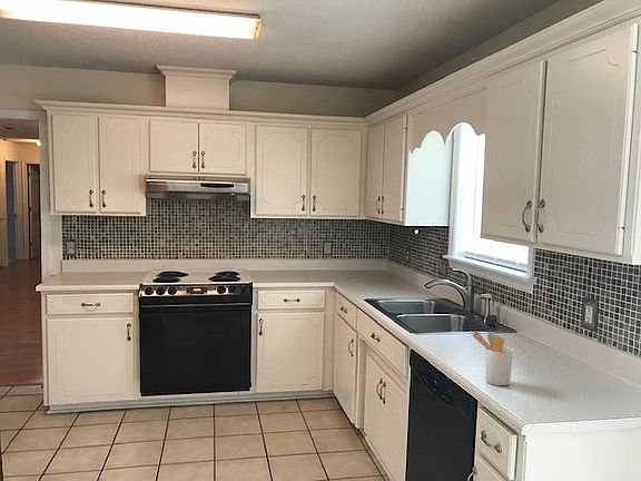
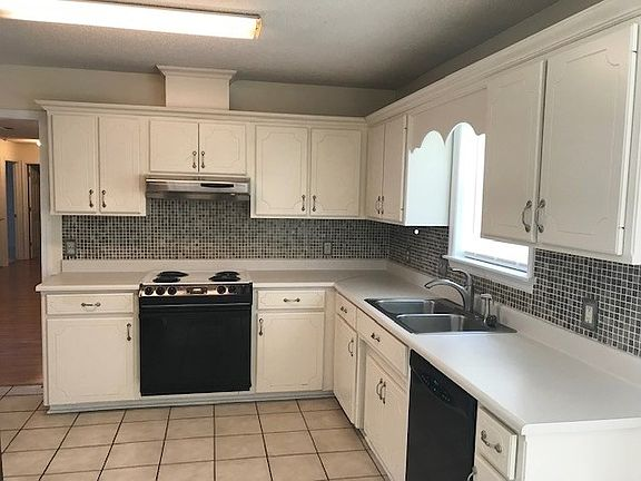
- utensil holder [471,331,514,386]
